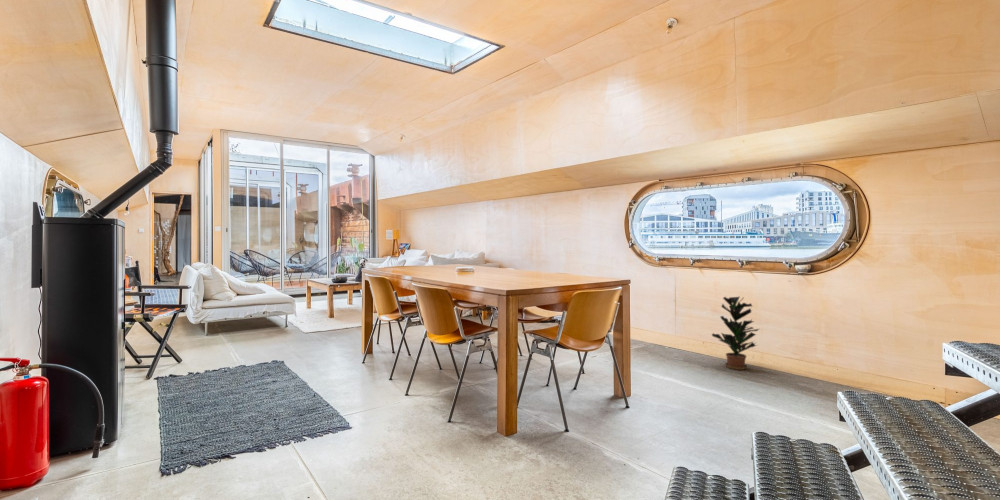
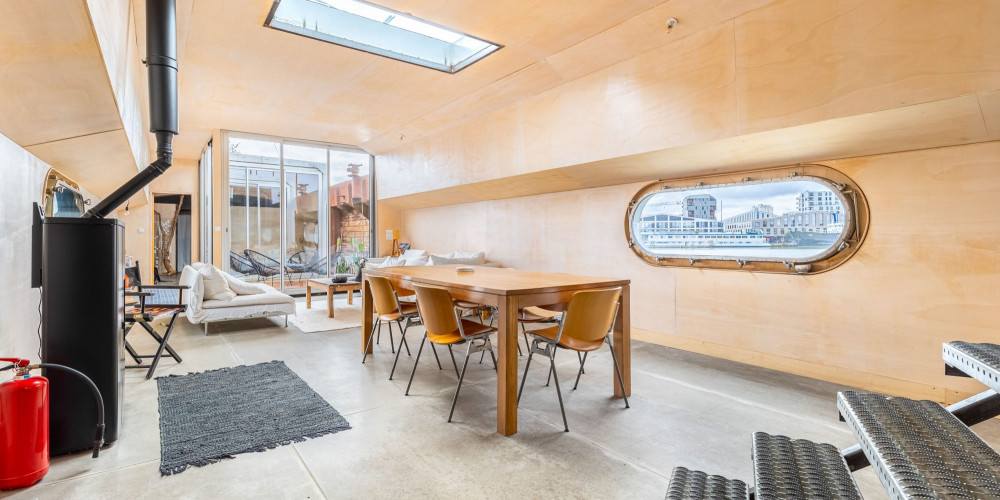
- potted plant [711,296,760,371]
